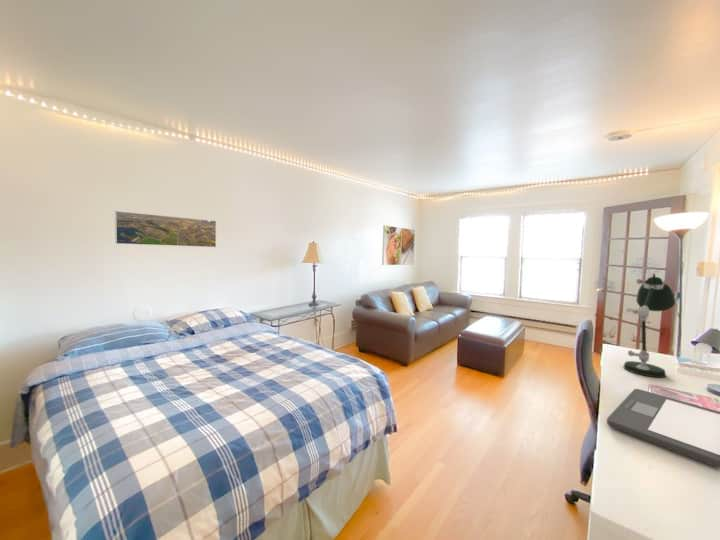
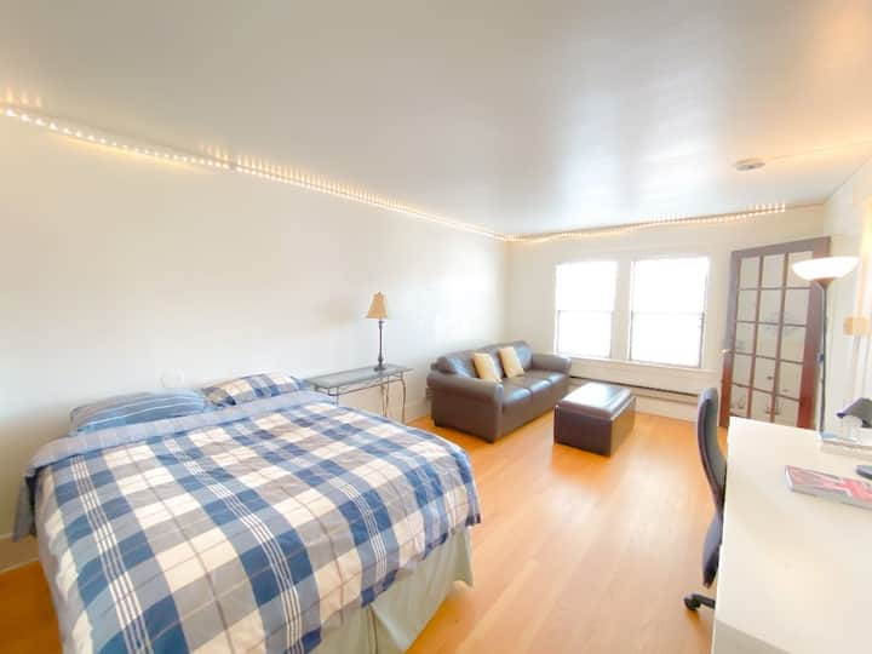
- desk lamp [622,273,676,379]
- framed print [114,210,217,248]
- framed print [381,224,416,266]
- laptop [606,388,720,469]
